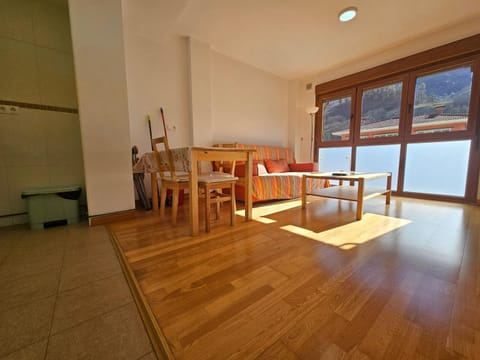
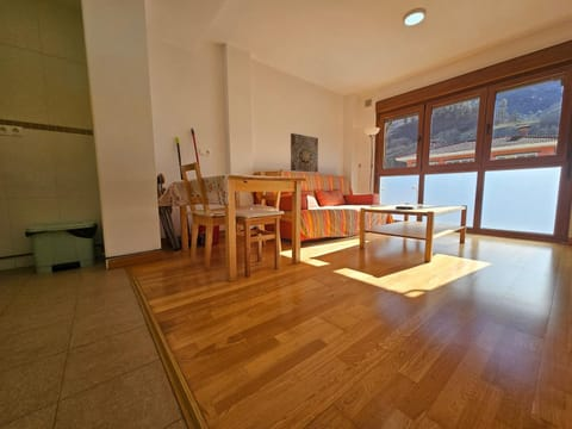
+ wall art [290,132,319,174]
